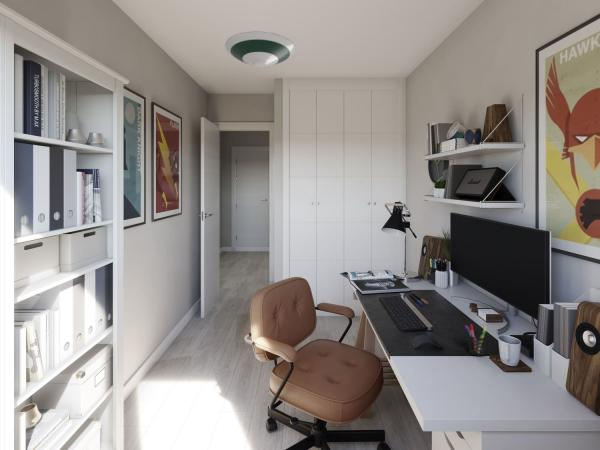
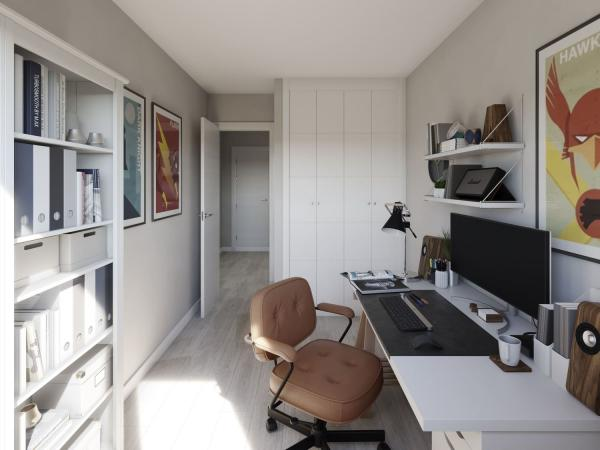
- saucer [224,30,296,69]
- pen holder [464,323,487,357]
